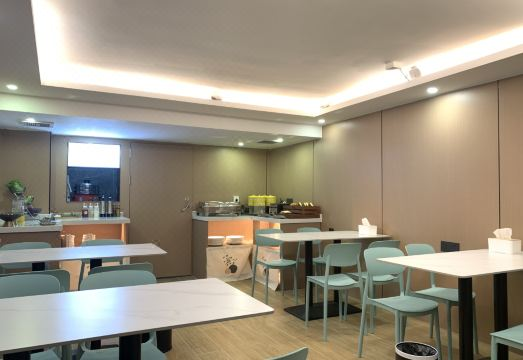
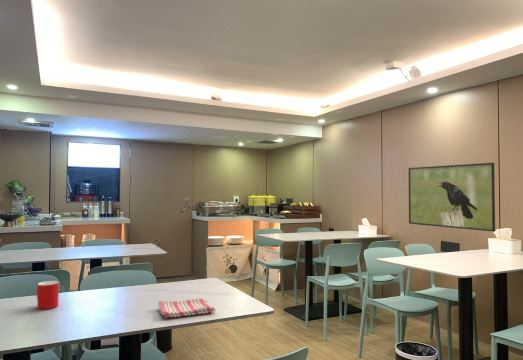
+ cup [36,280,60,310]
+ dish towel [157,298,216,319]
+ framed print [408,162,496,232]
